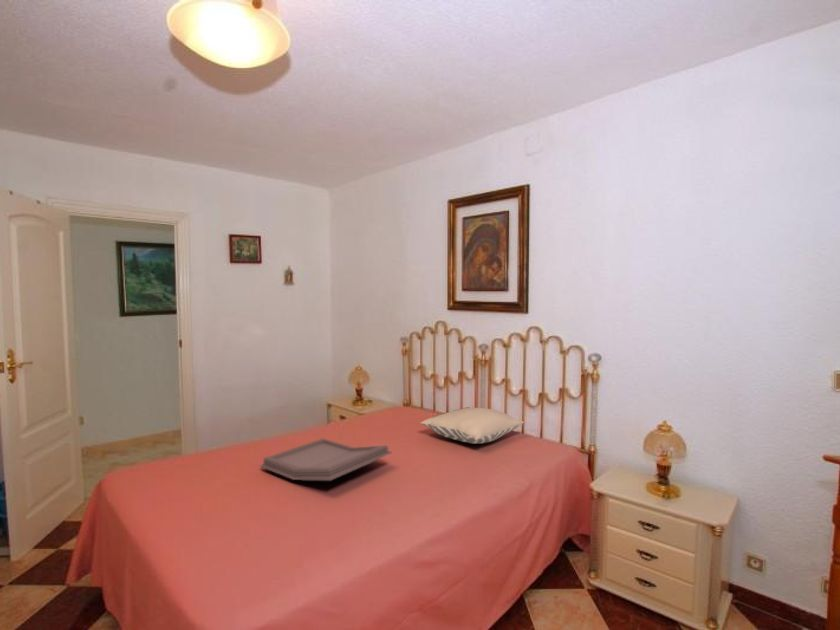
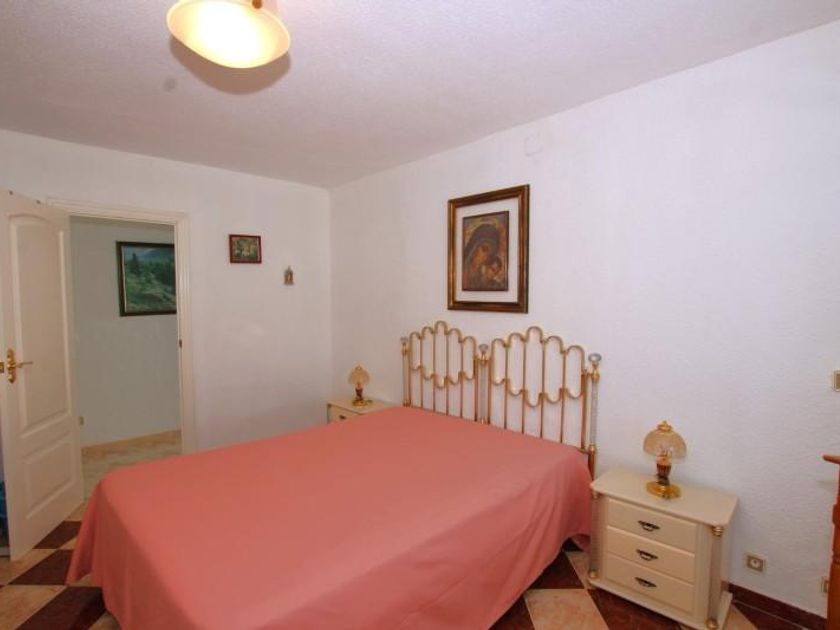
- pillow [419,406,525,445]
- serving tray [259,438,393,482]
